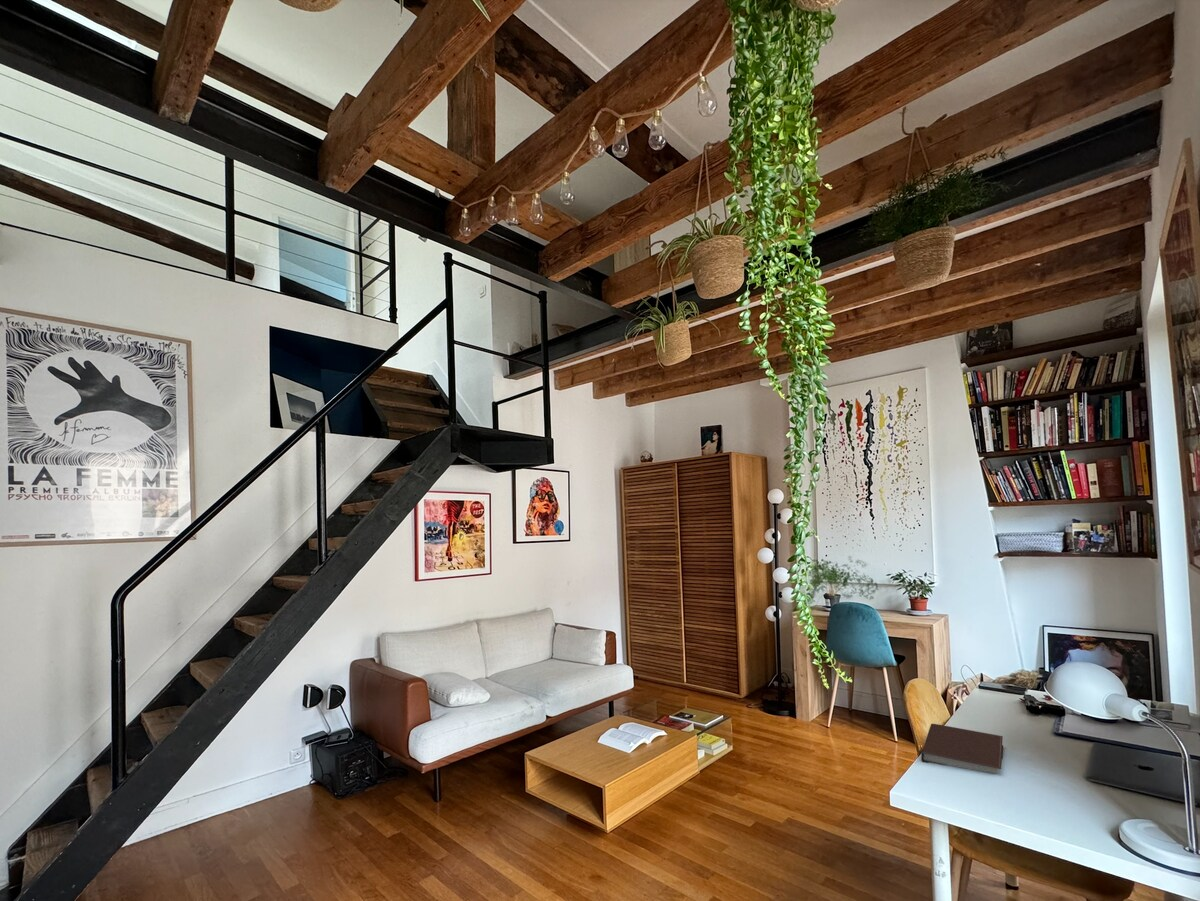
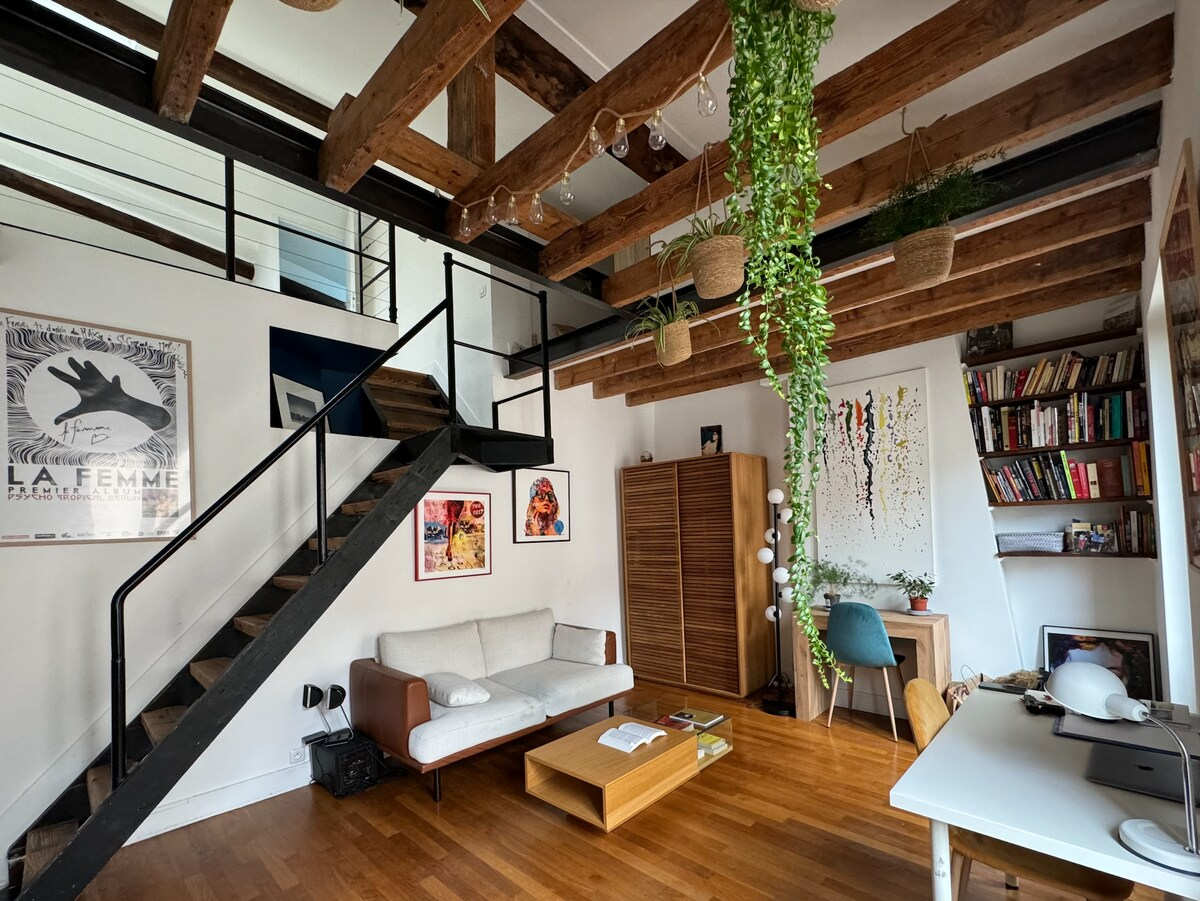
- notebook [920,723,1004,775]
